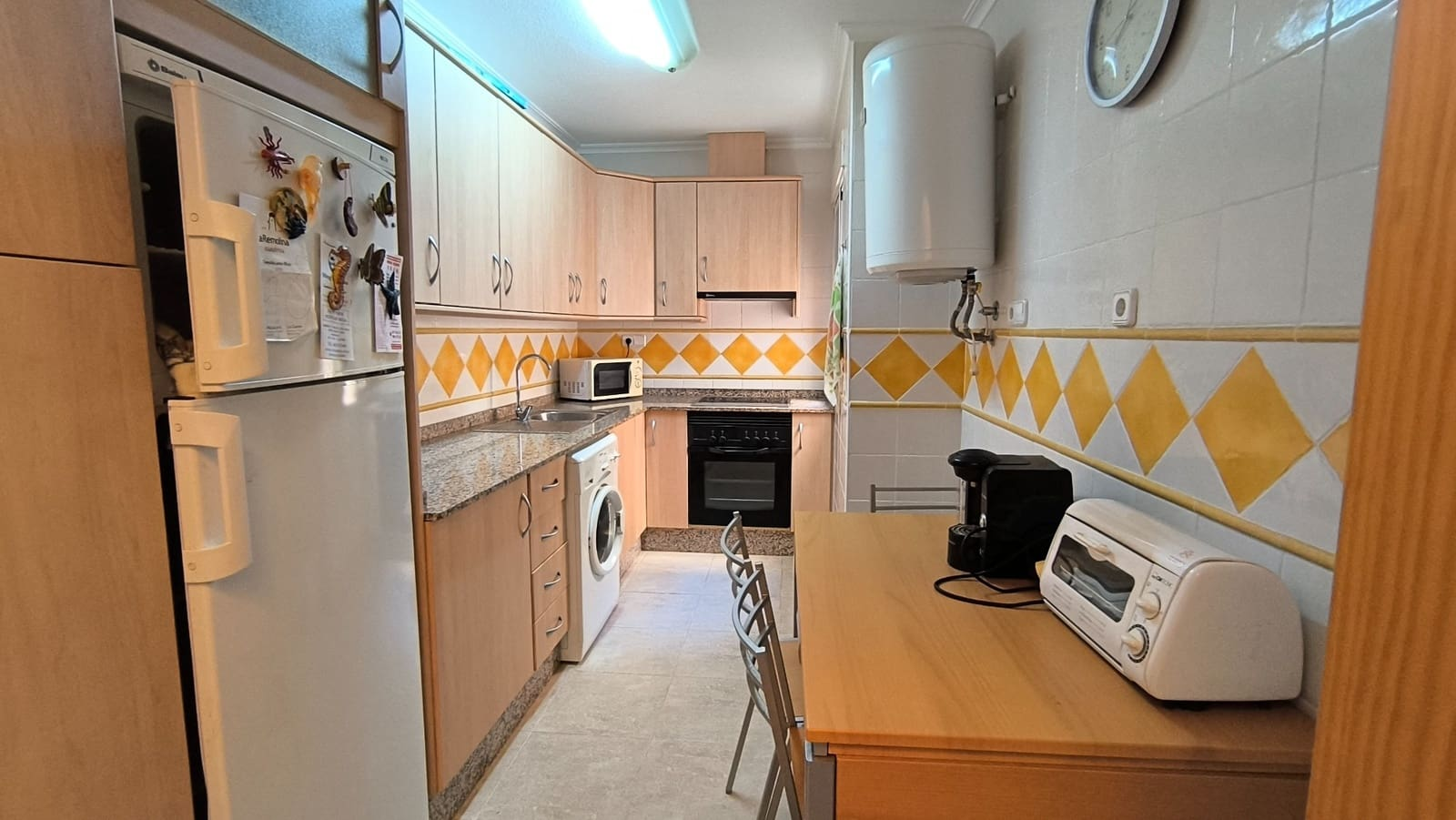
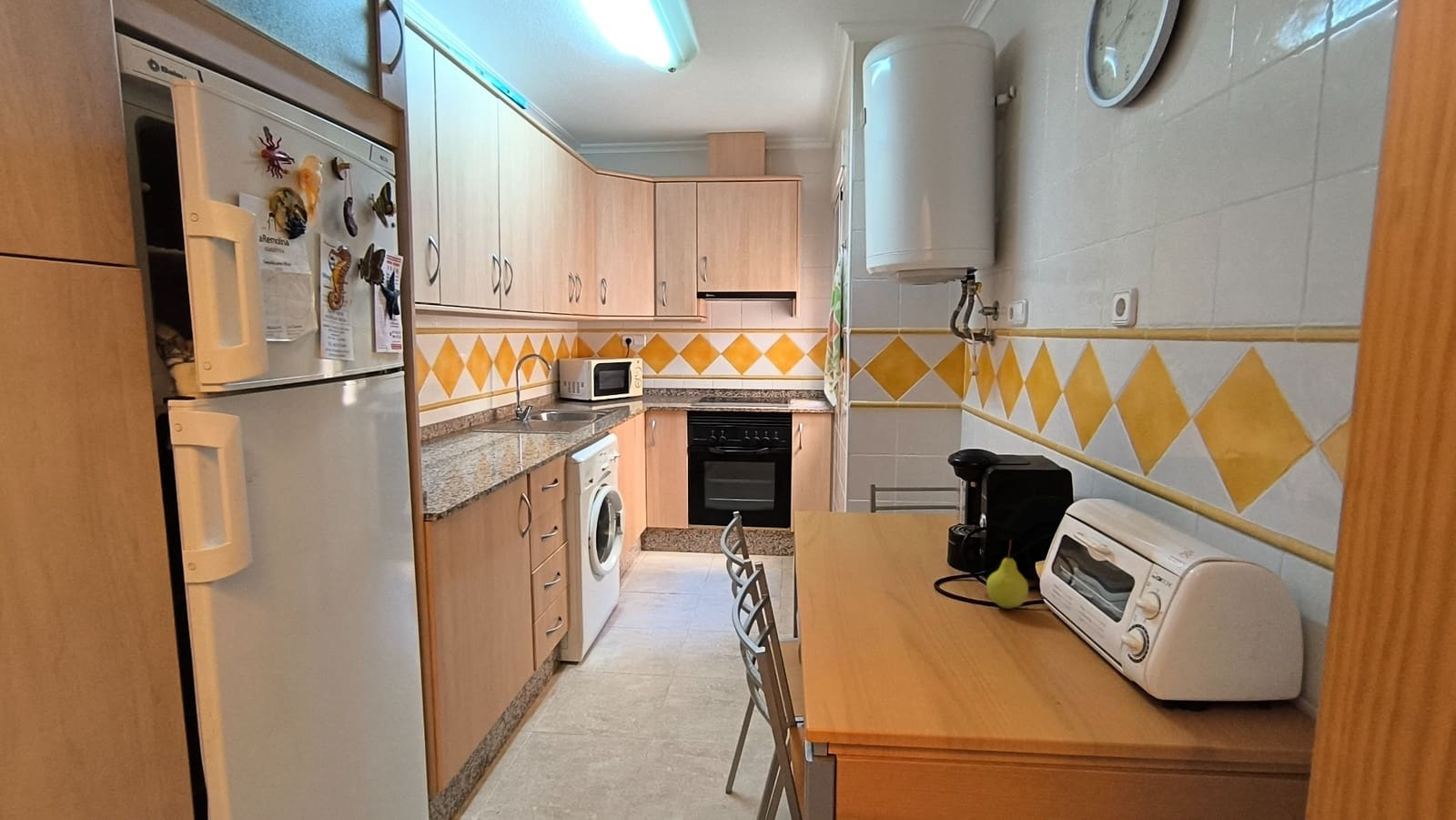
+ fruit [986,539,1029,610]
